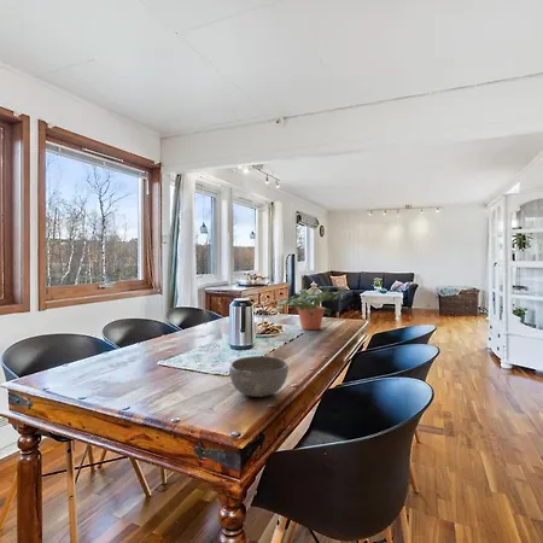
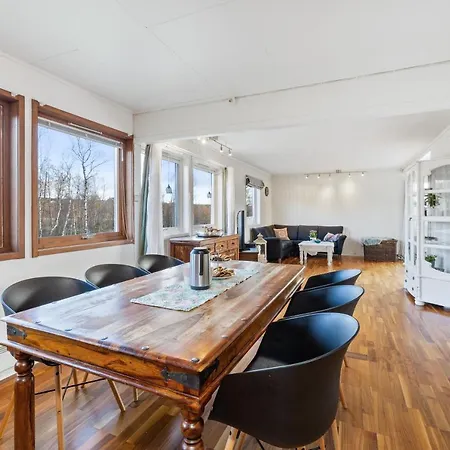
- potted plant [272,285,350,331]
- bowl [228,355,290,398]
